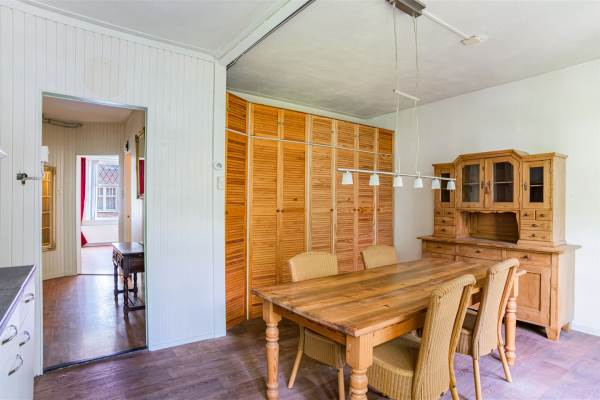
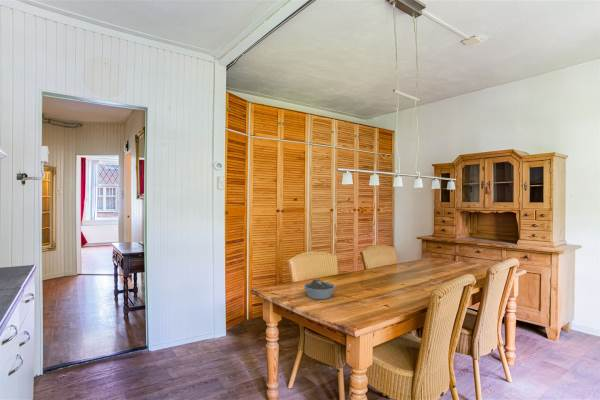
+ bowl [303,277,336,300]
